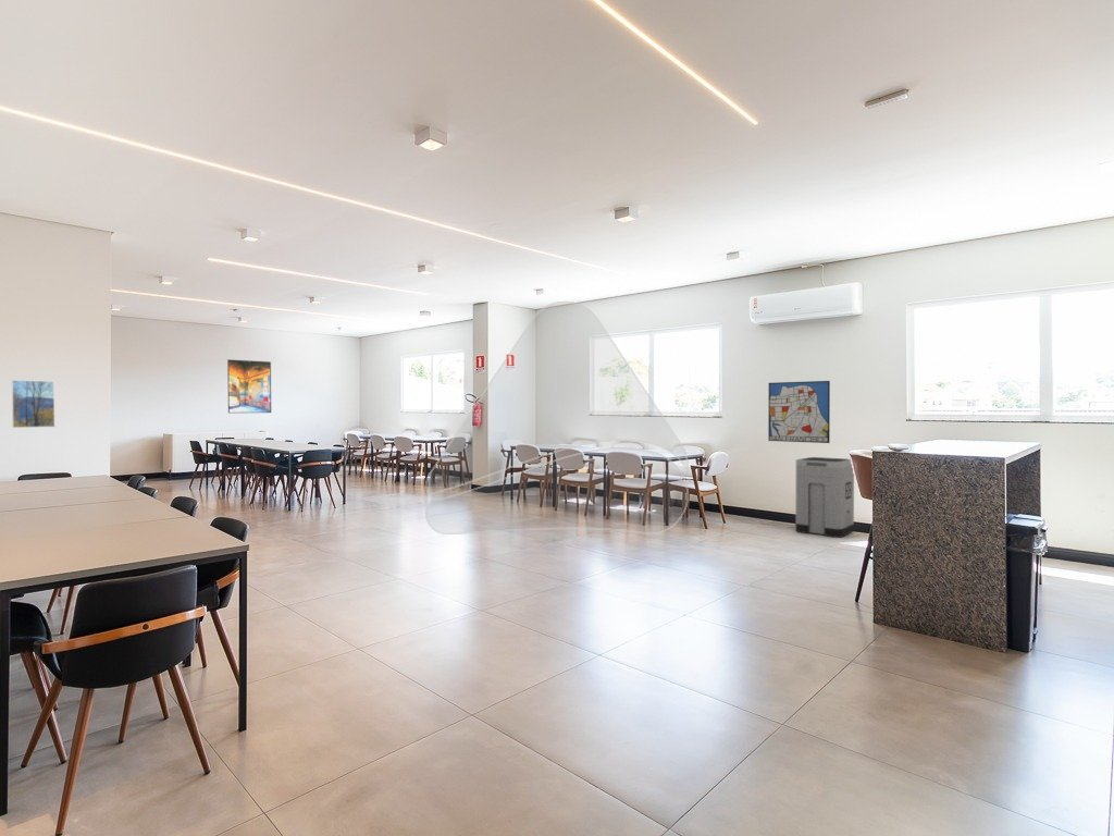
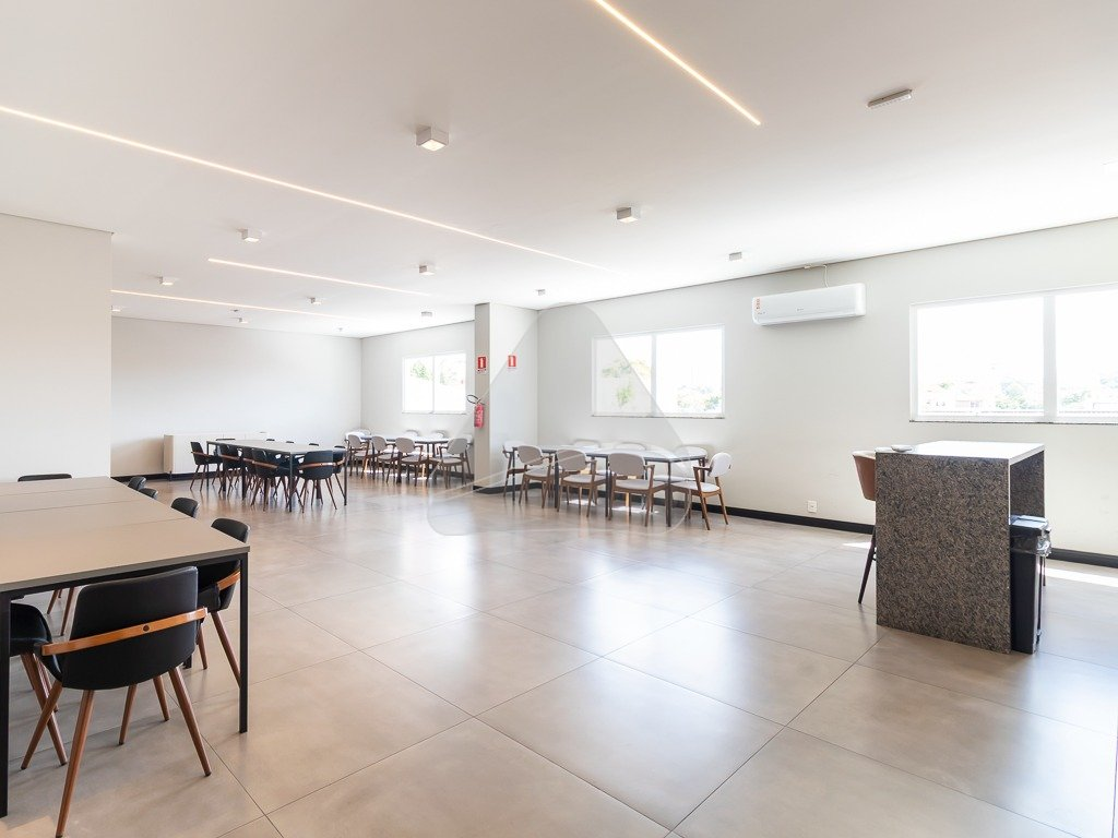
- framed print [226,358,272,414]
- trash can [794,456,855,539]
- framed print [11,379,57,429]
- wall art [767,380,831,444]
